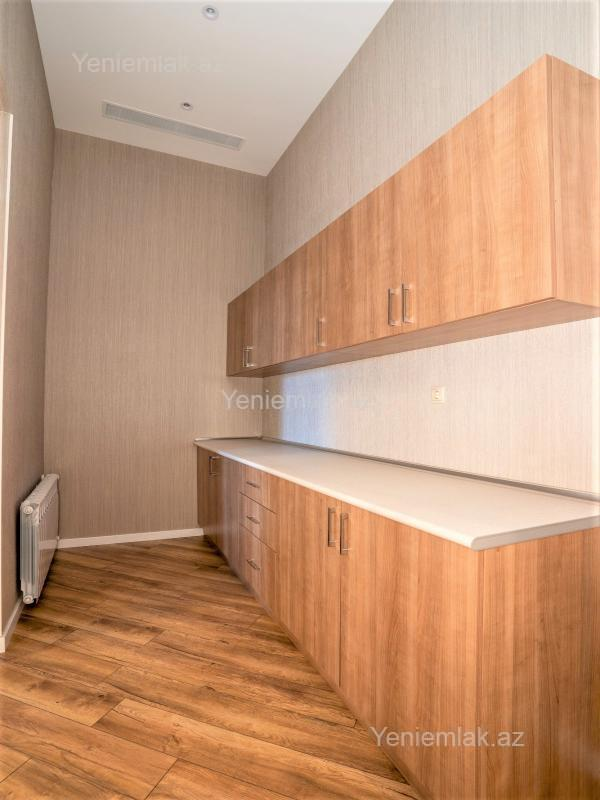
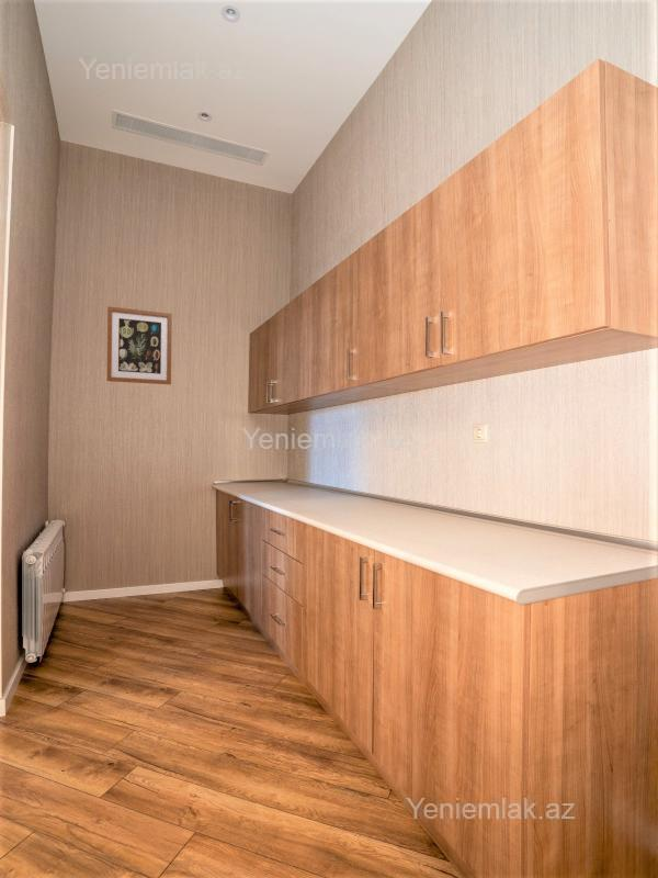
+ wall art [106,305,173,385]
